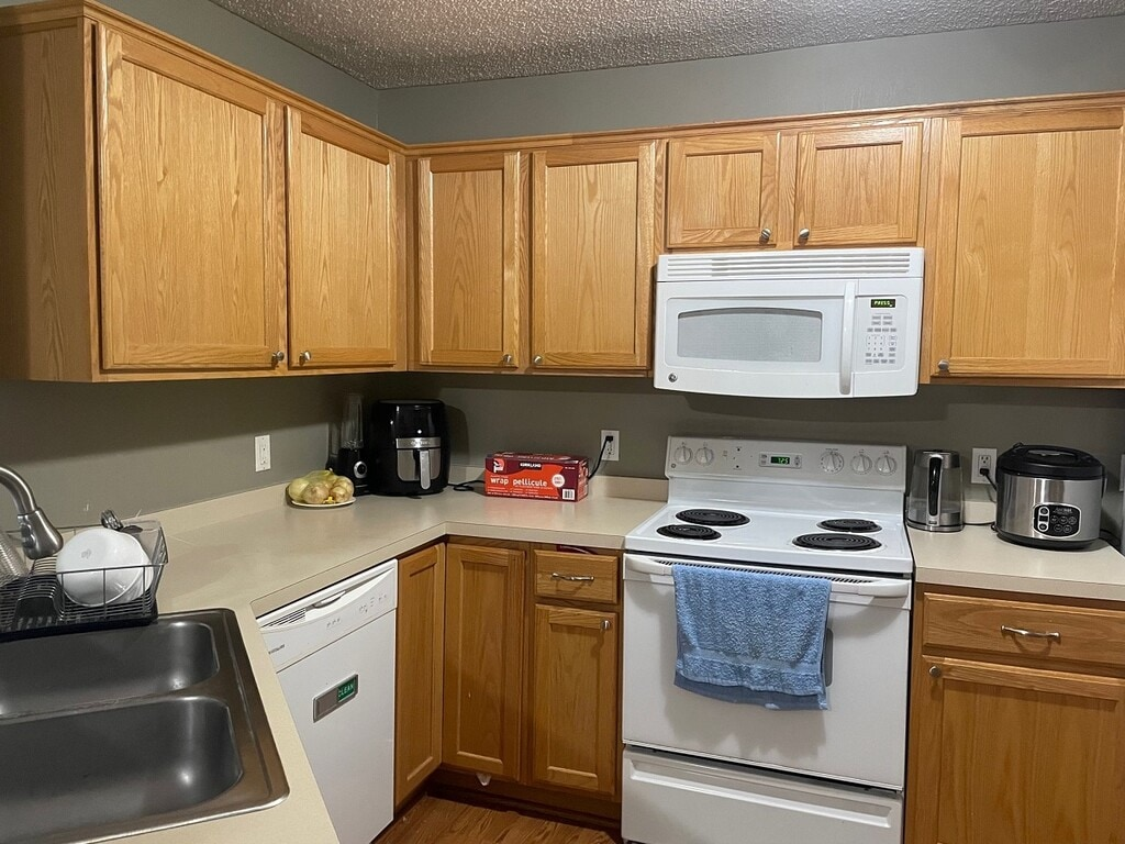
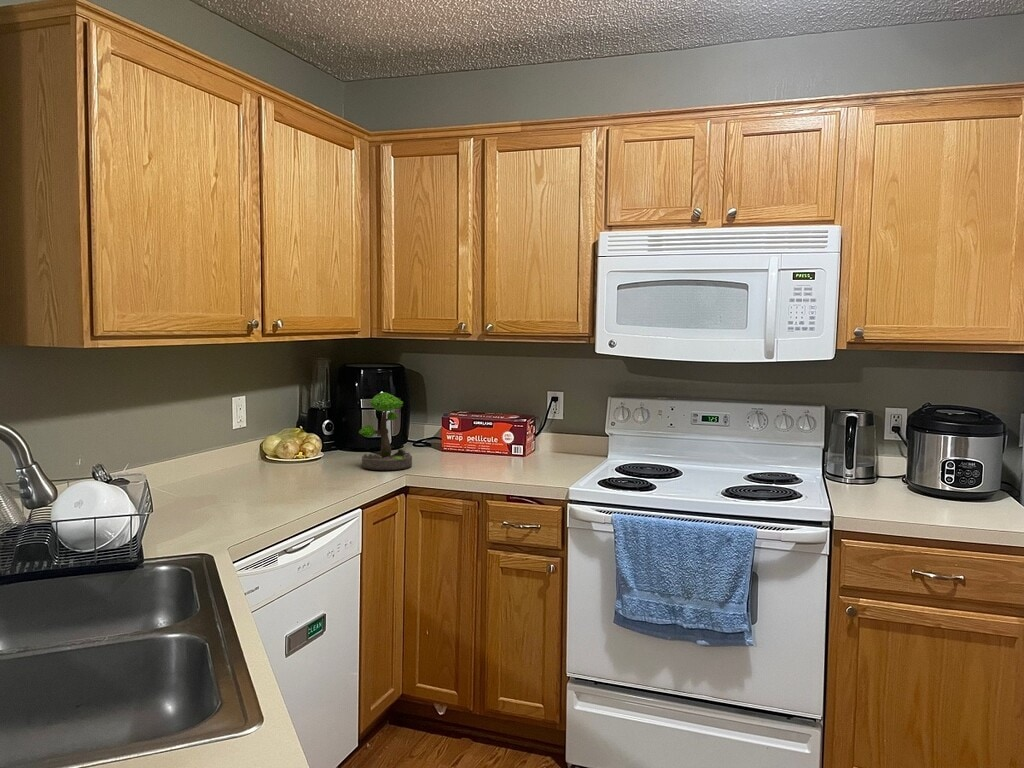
+ plant [358,392,413,471]
